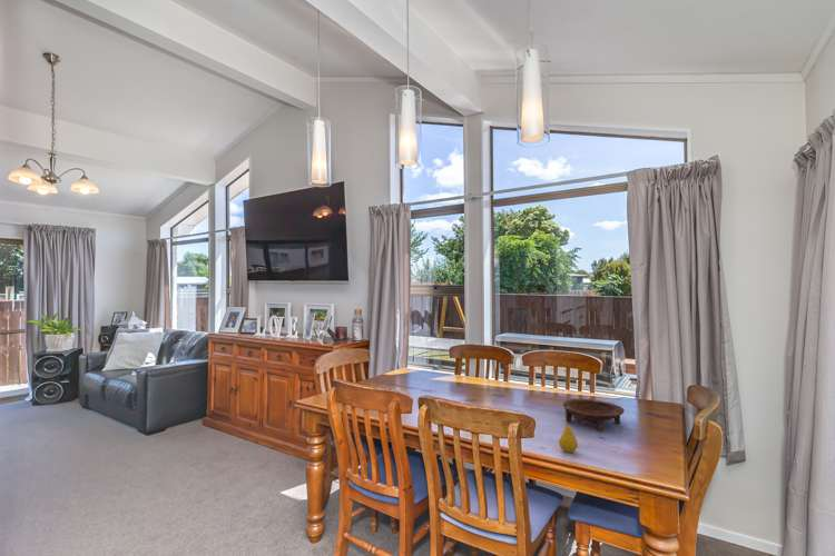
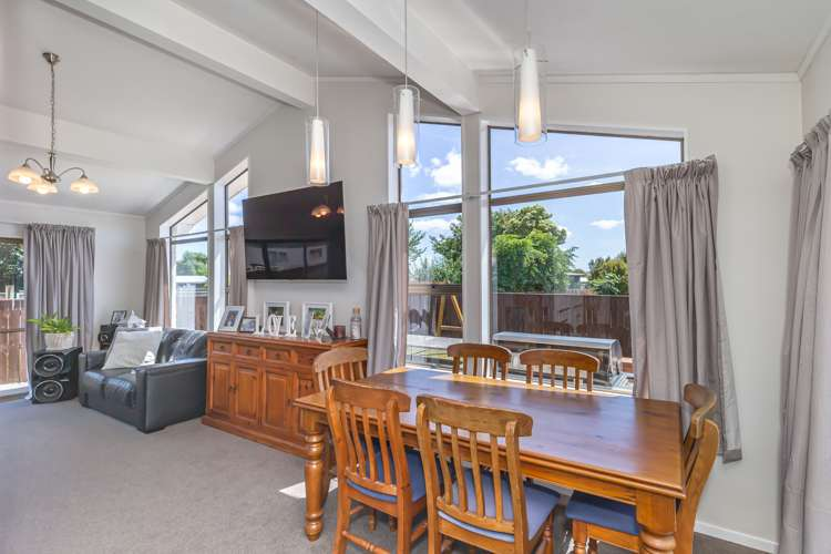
- fruit [558,420,579,454]
- bowl [562,398,626,433]
